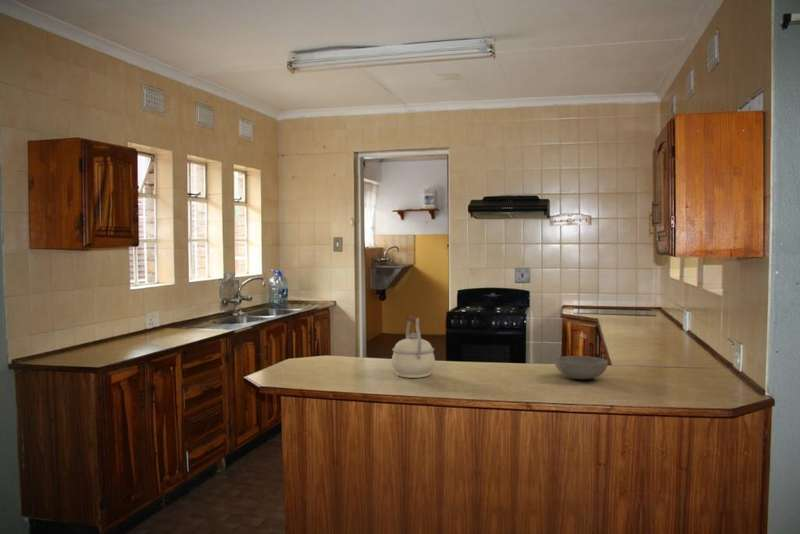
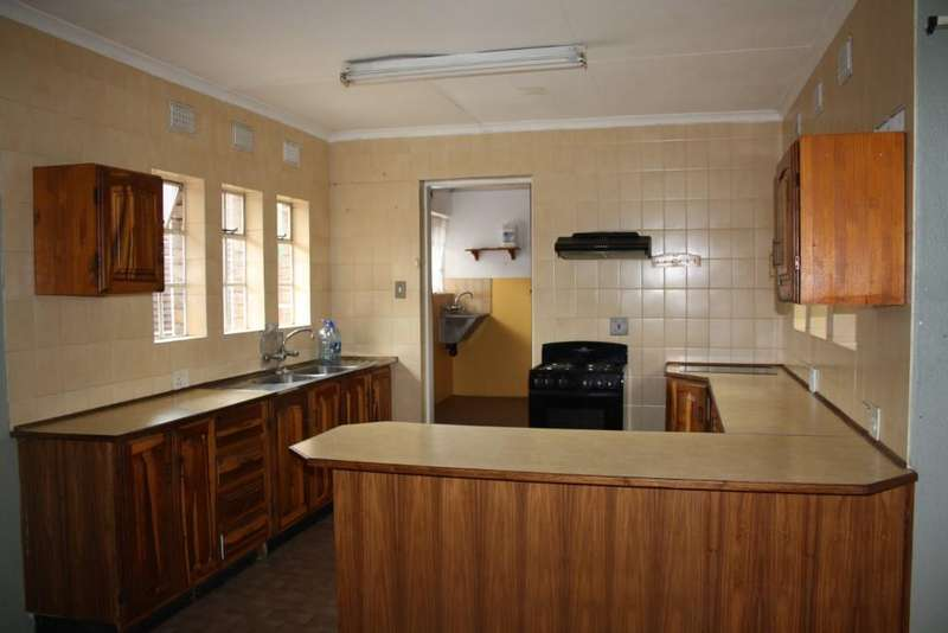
- bowl [553,355,609,380]
- kettle [391,313,436,379]
